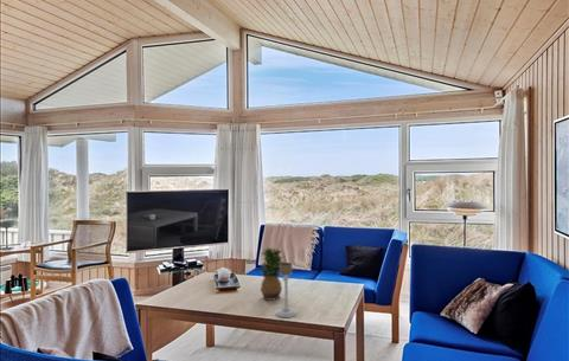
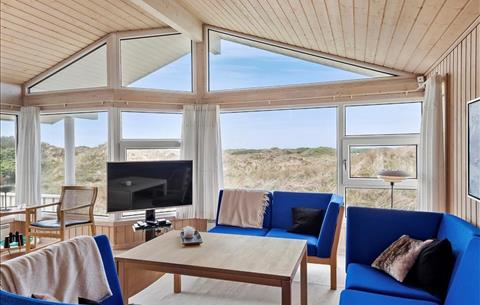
- potted plant [258,246,284,302]
- candle holder [275,262,298,318]
